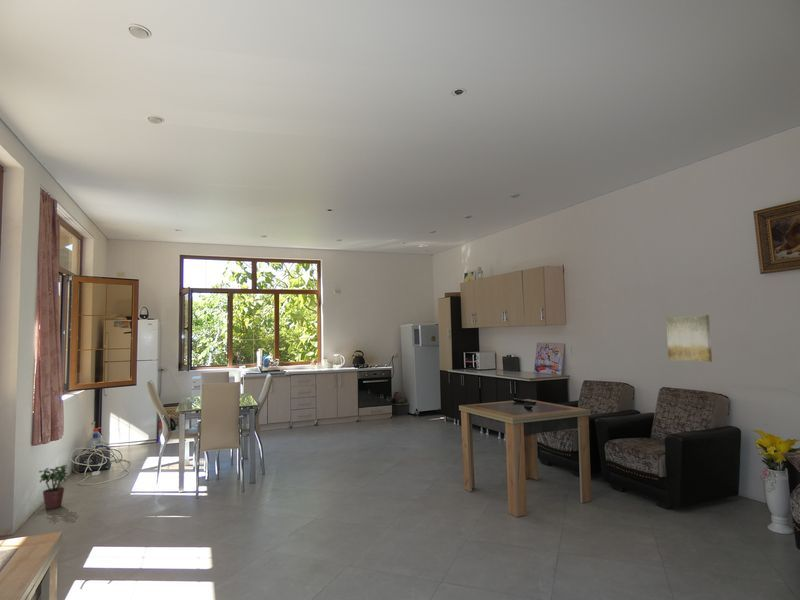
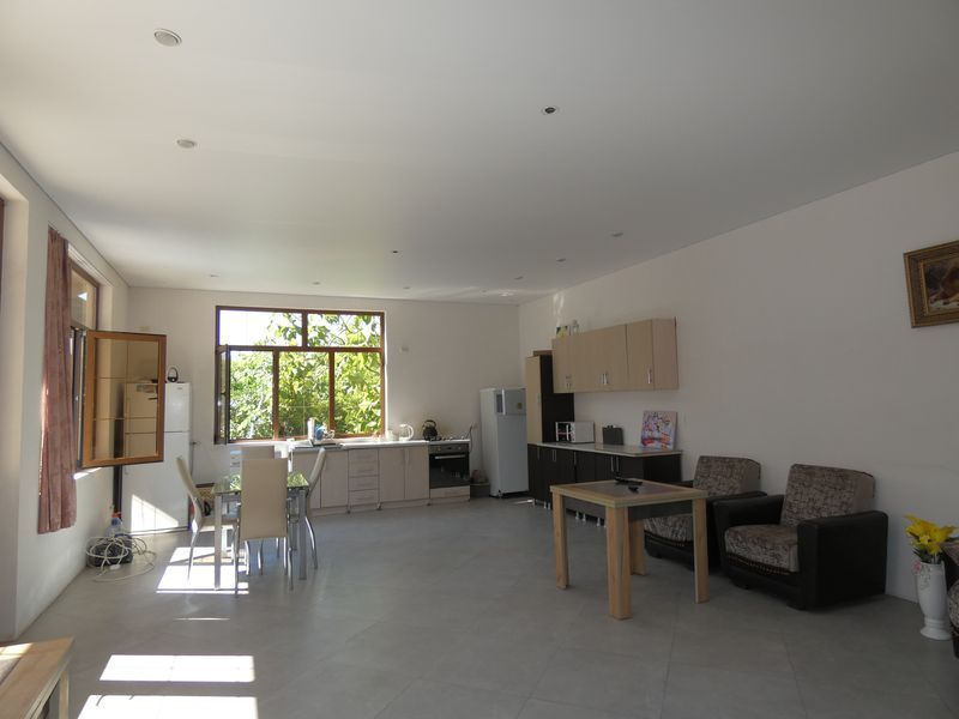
- wall art [665,314,713,363]
- potted plant [38,464,69,510]
